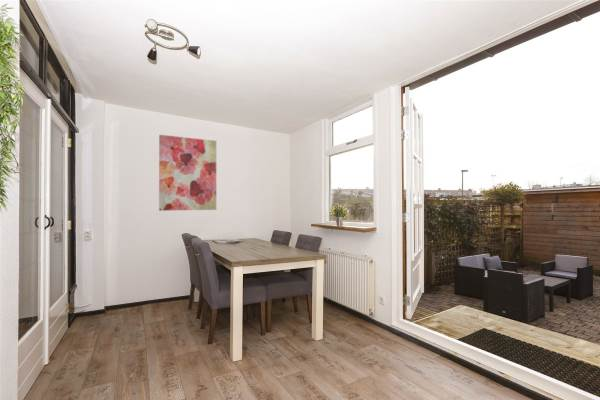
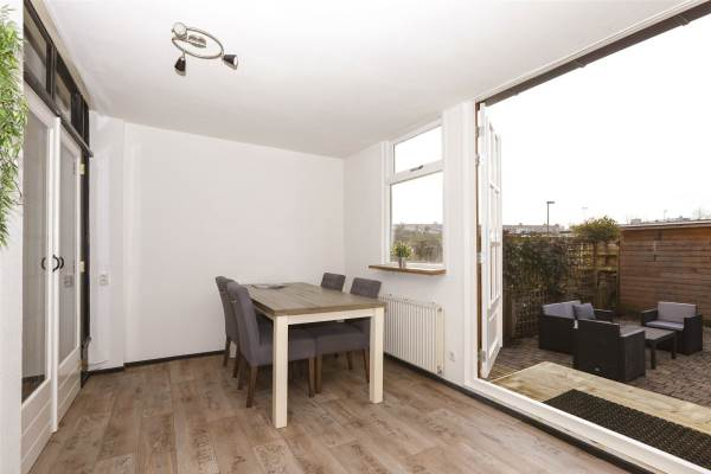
- wall art [158,134,217,212]
